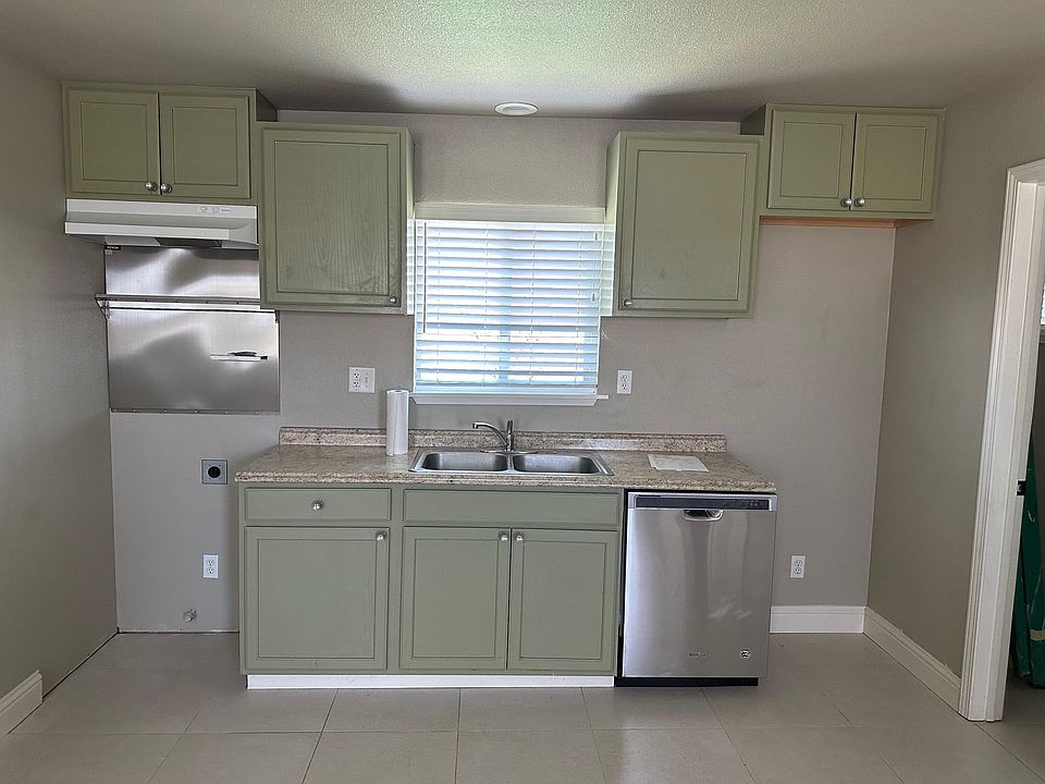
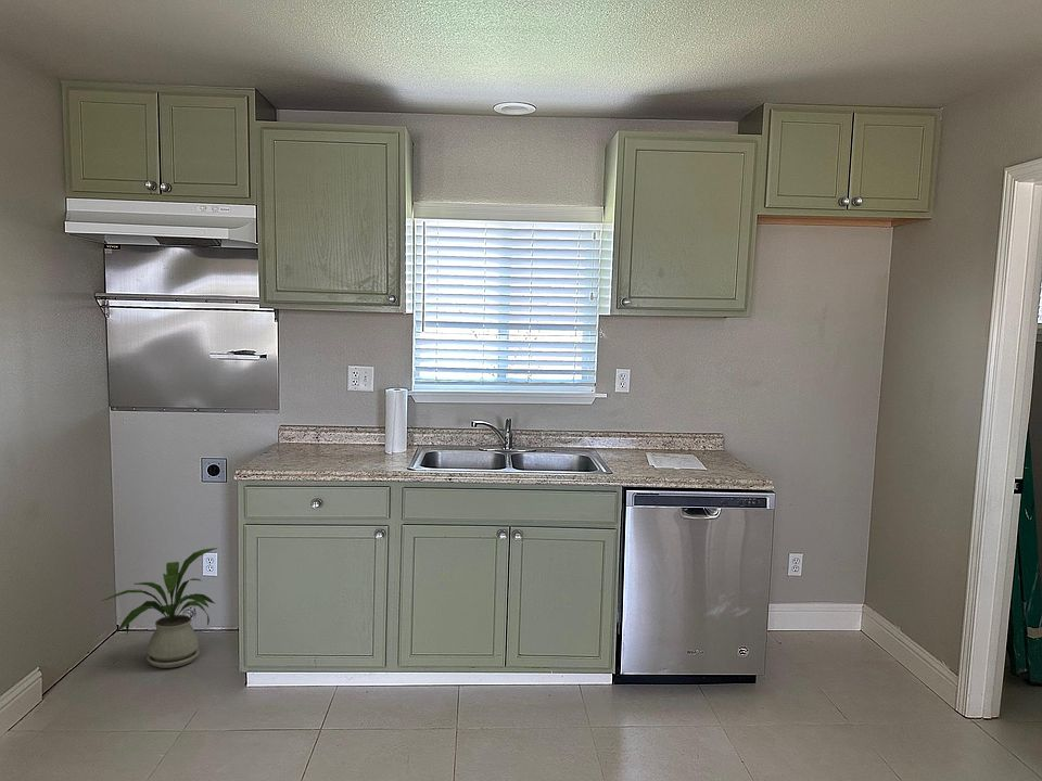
+ house plant [101,547,218,669]
